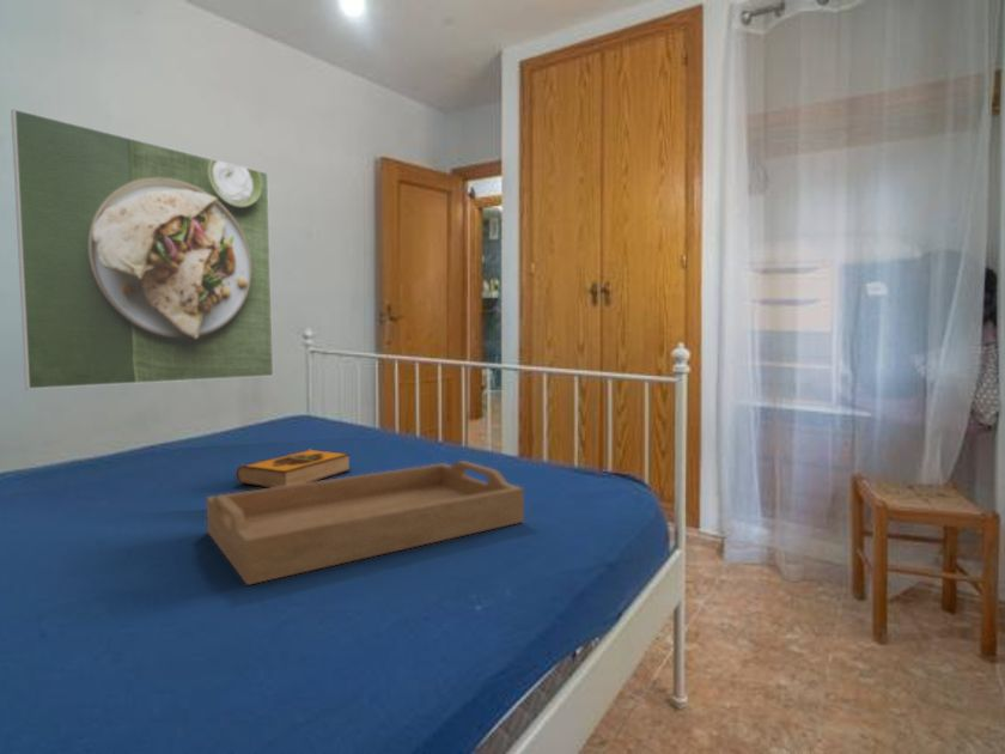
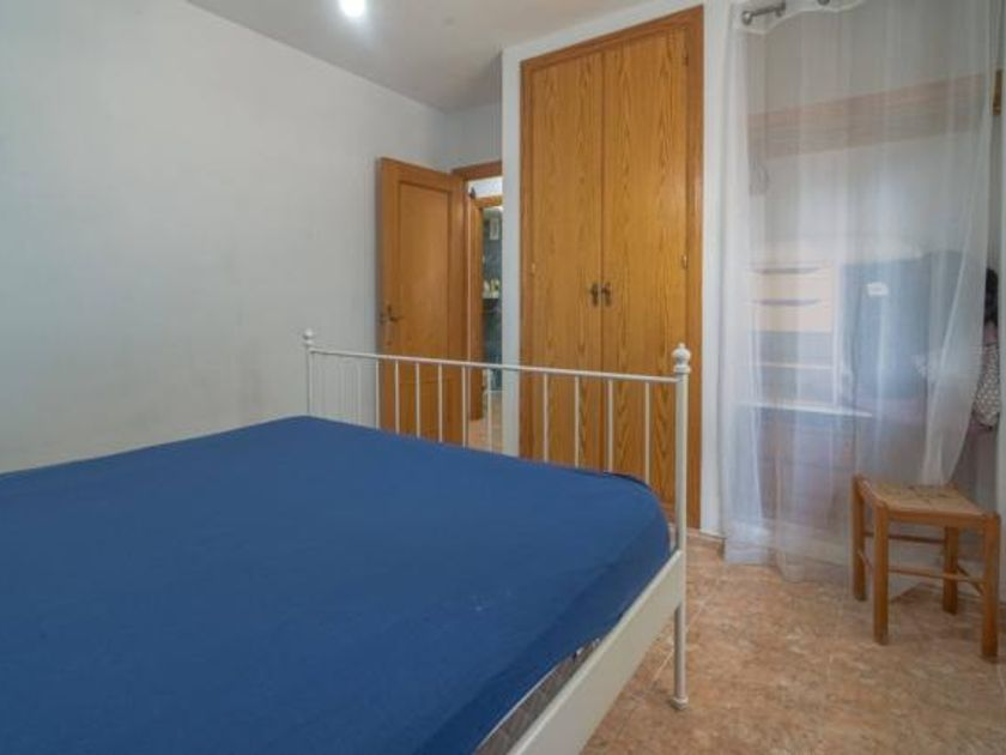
- hardback book [234,448,352,488]
- serving tray [205,460,525,586]
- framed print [10,108,274,390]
